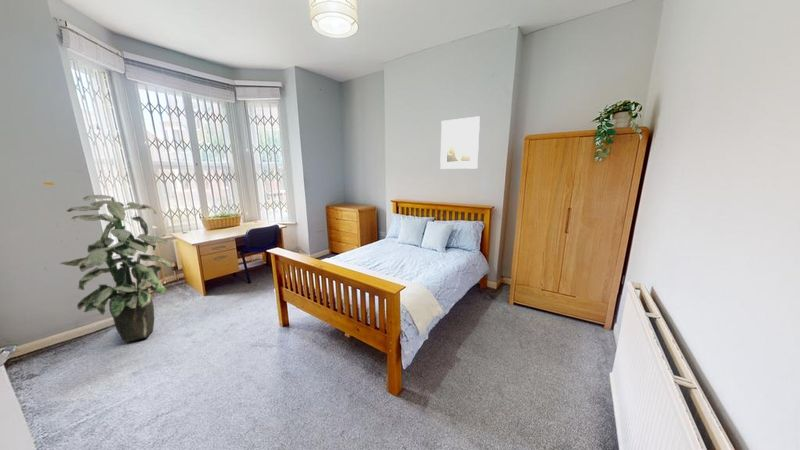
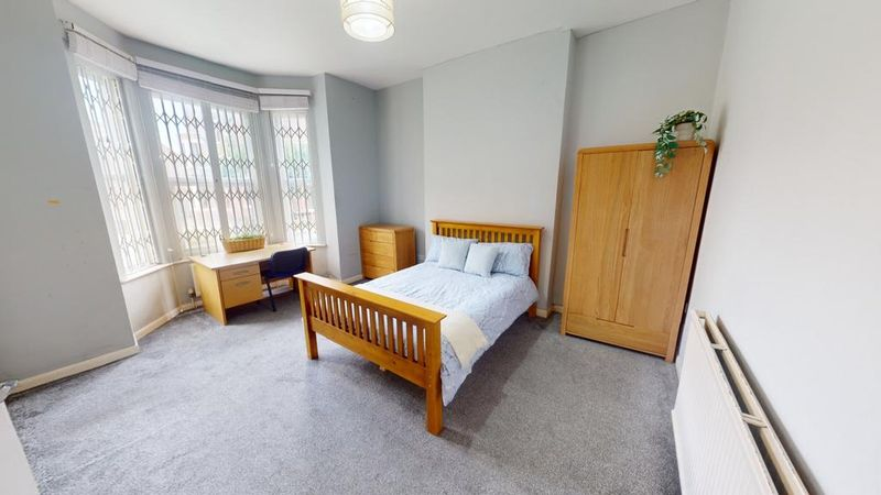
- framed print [439,115,481,170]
- indoor plant [59,194,172,343]
